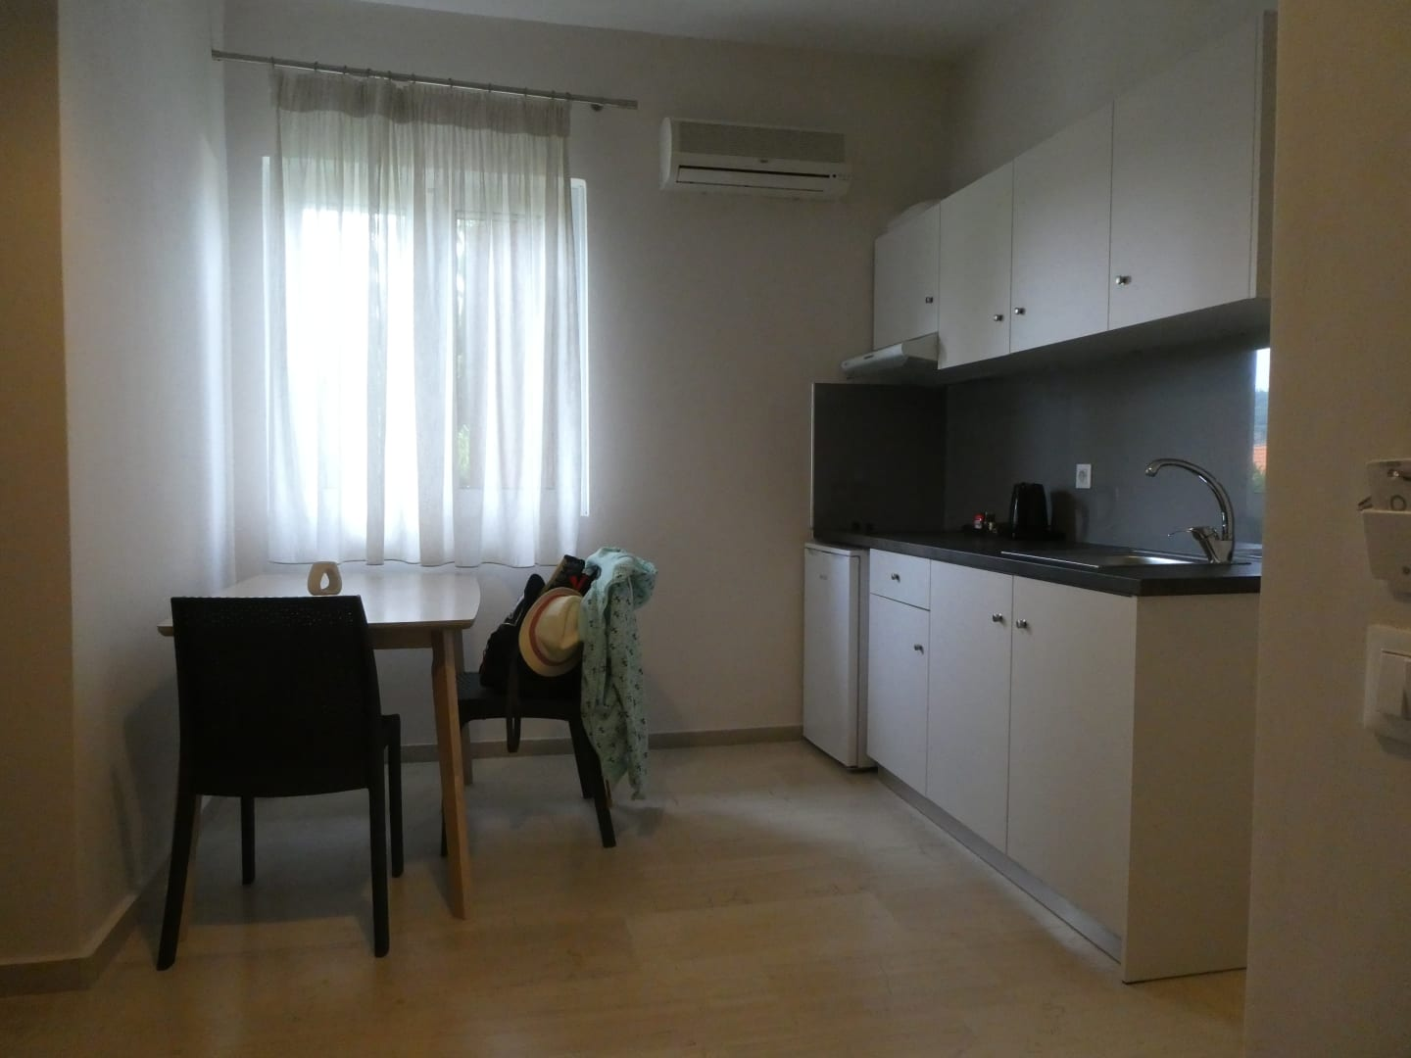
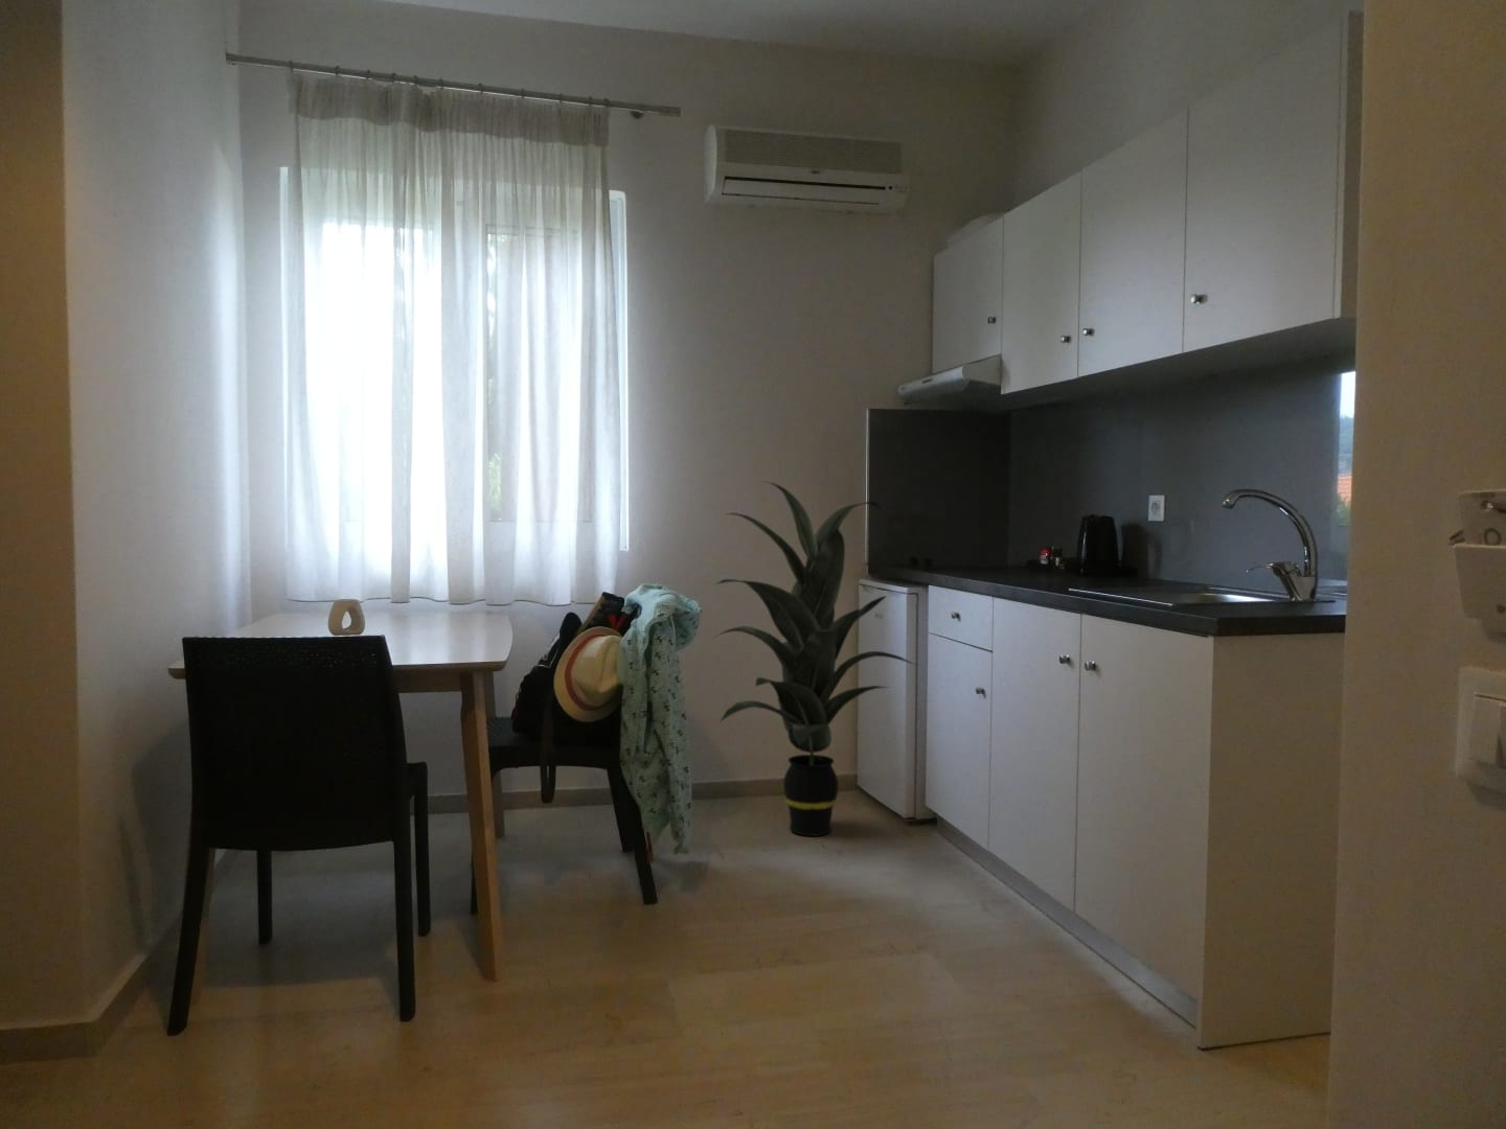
+ indoor plant [713,480,919,837]
